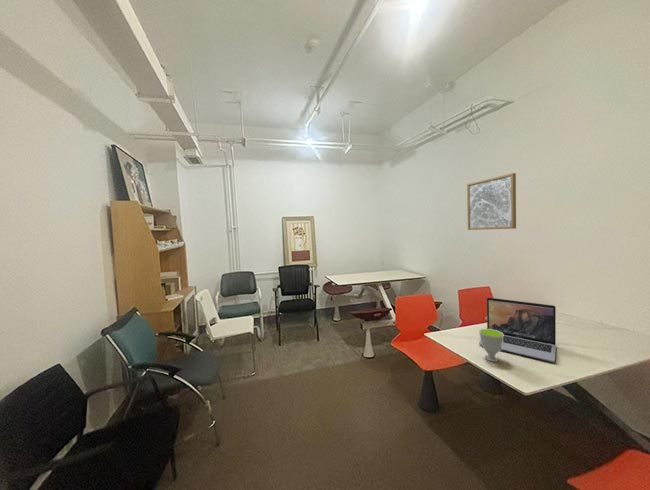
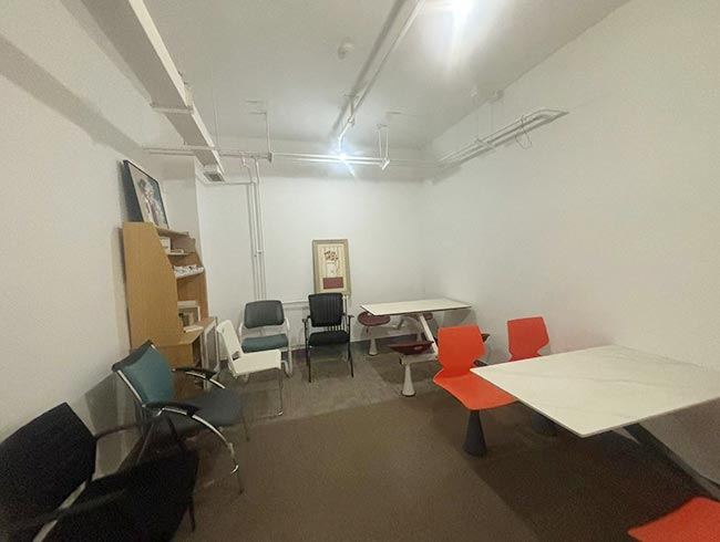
- wall art [466,172,517,231]
- laptop [478,297,557,363]
- cup [478,328,504,363]
